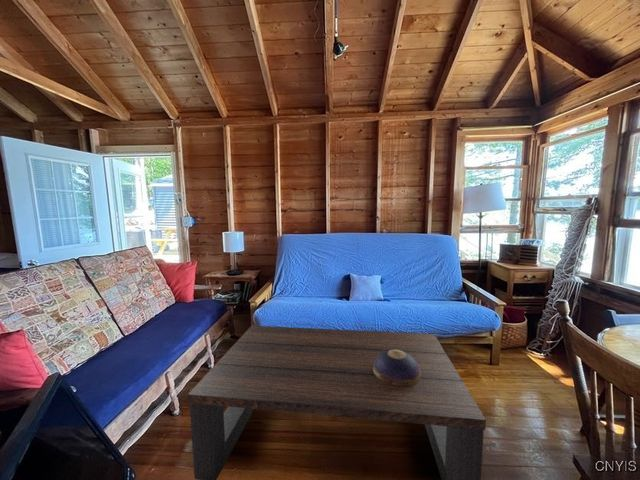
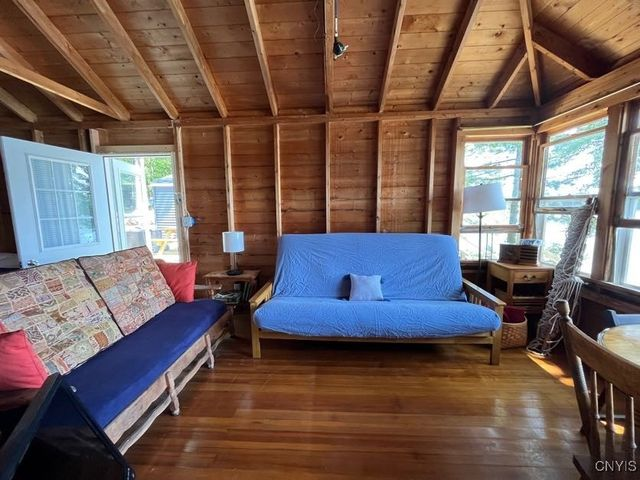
- decorative bowl [373,349,421,385]
- coffee table [187,325,487,480]
